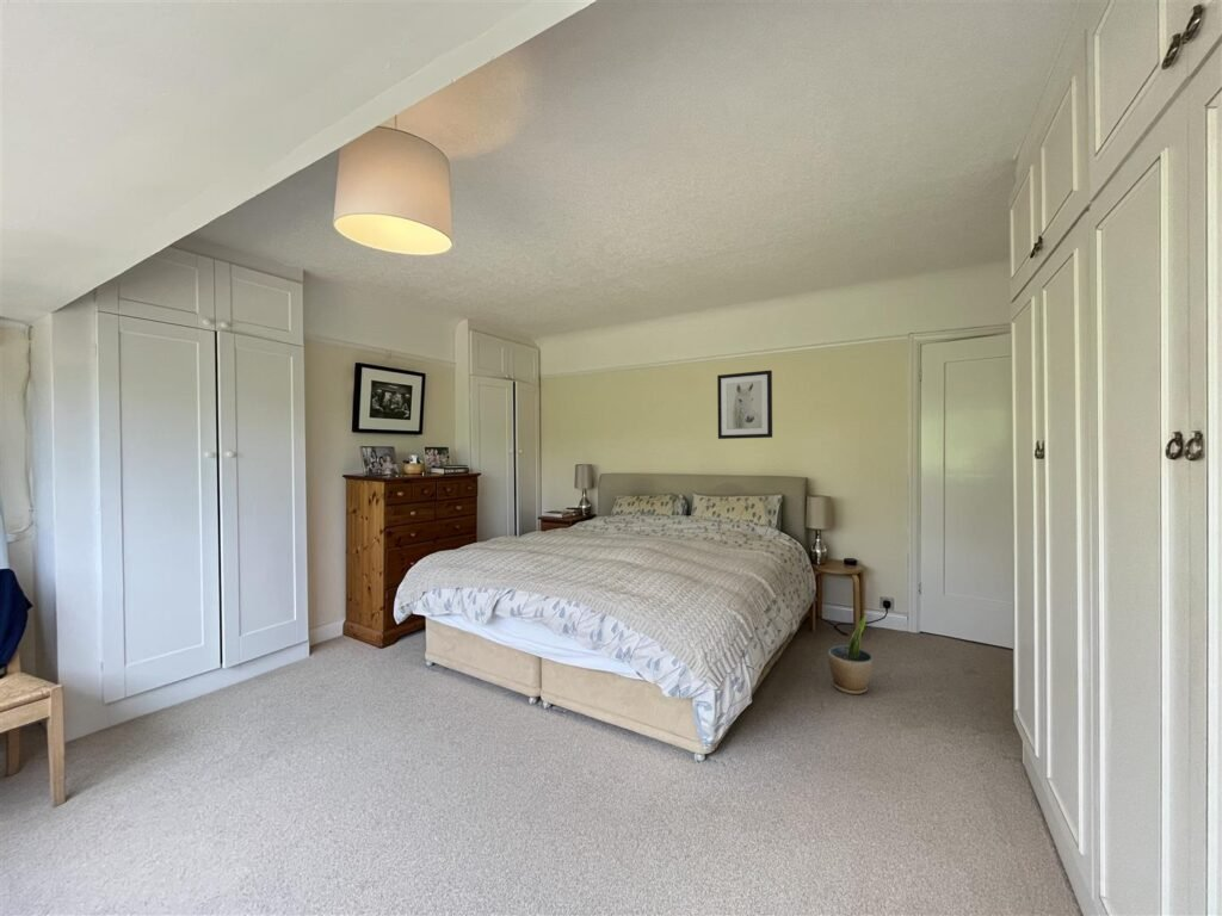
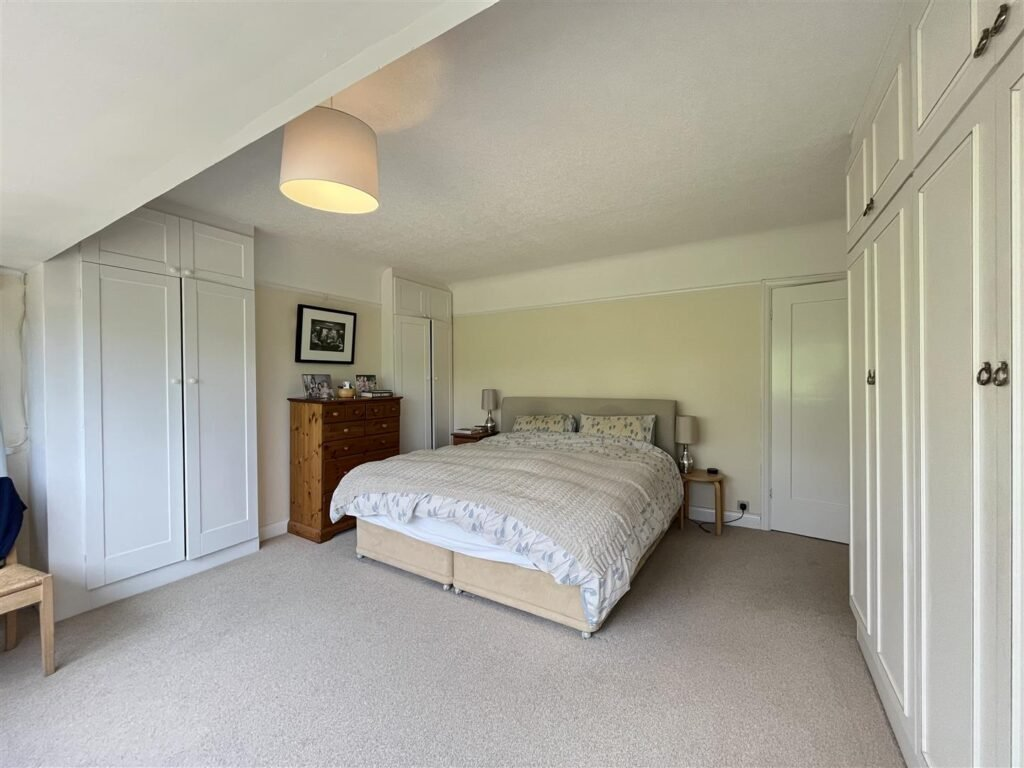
- wall art [716,369,773,440]
- potted plant [827,614,874,695]
